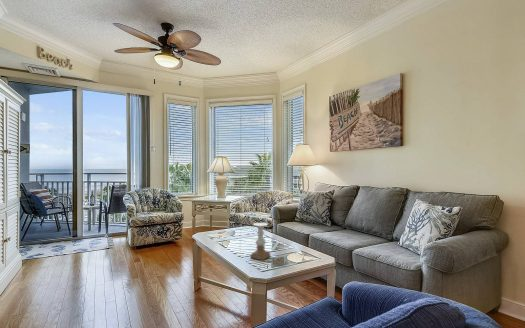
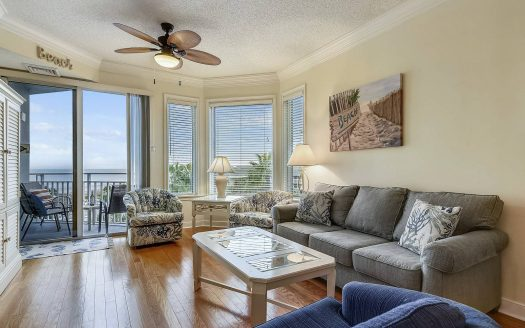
- candle holder [249,222,271,261]
